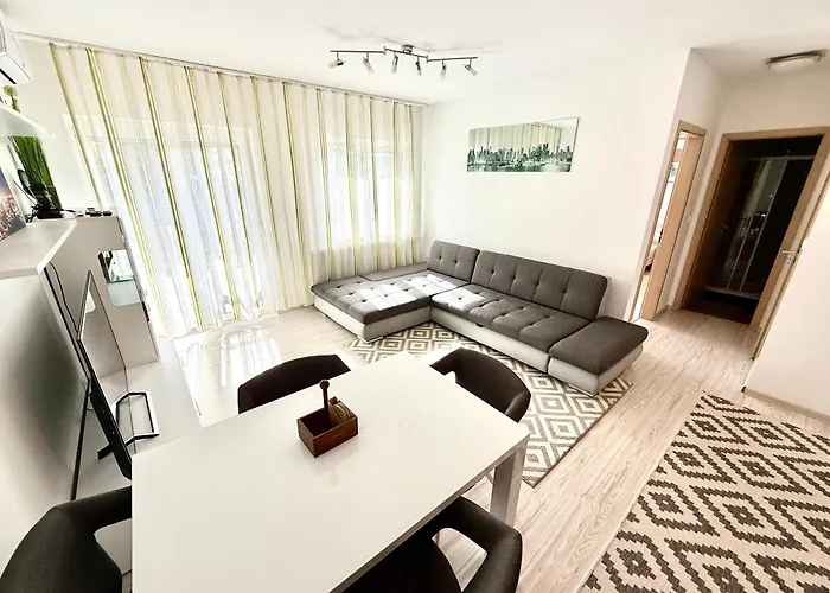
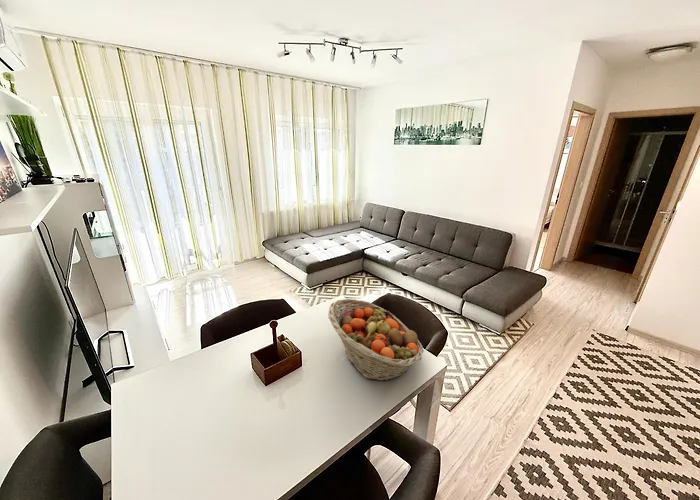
+ fruit basket [327,298,425,382]
